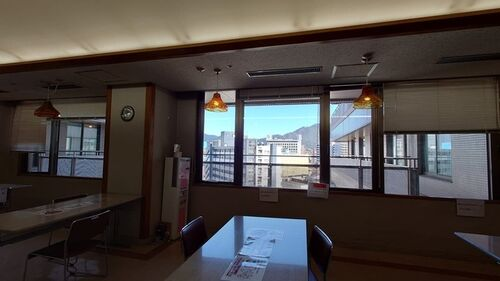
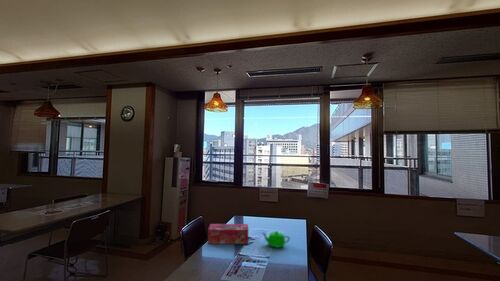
+ teapot [261,230,291,248]
+ tissue box [207,223,249,245]
